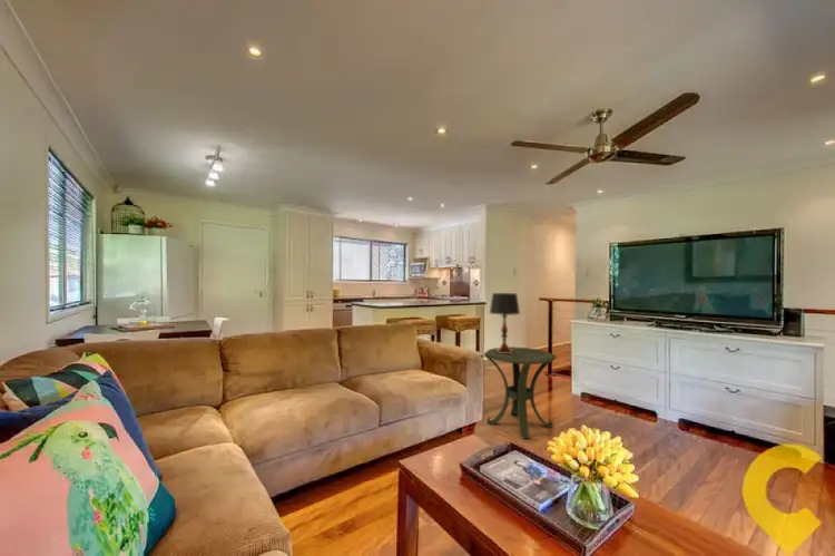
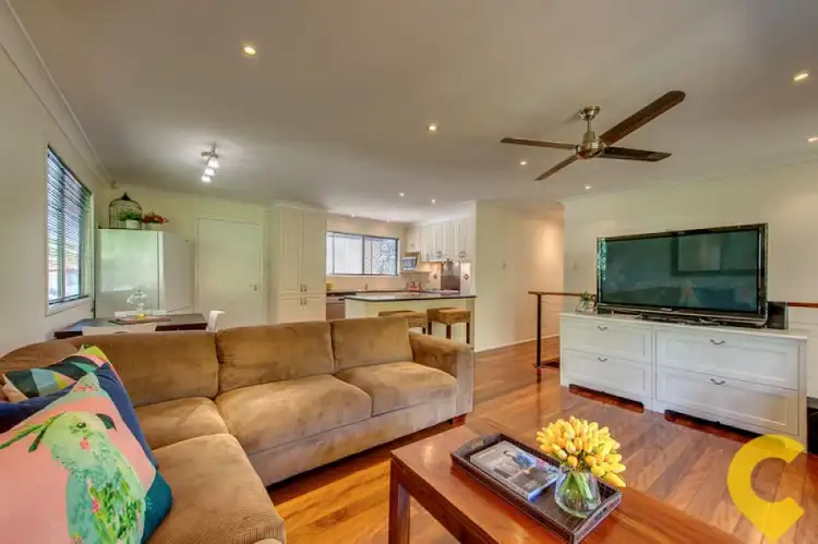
- table lamp [489,292,521,353]
- side table [483,345,557,440]
